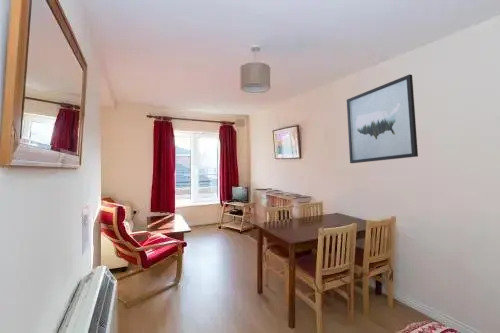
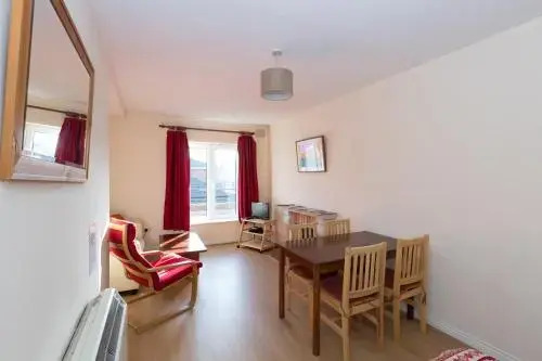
- wall art [346,73,419,164]
